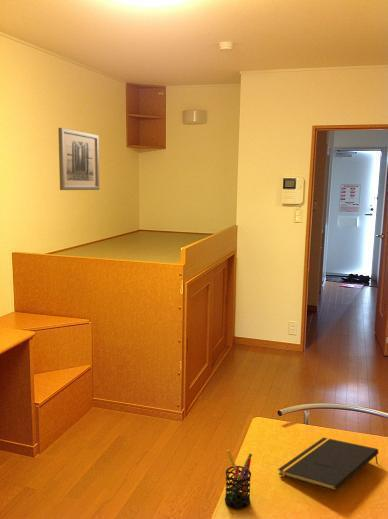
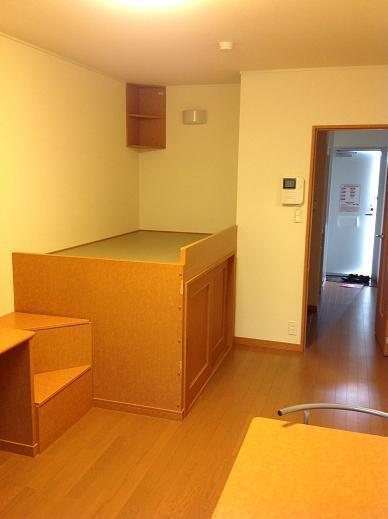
- wall art [57,127,100,191]
- notepad [277,436,379,492]
- pen holder [224,449,253,510]
